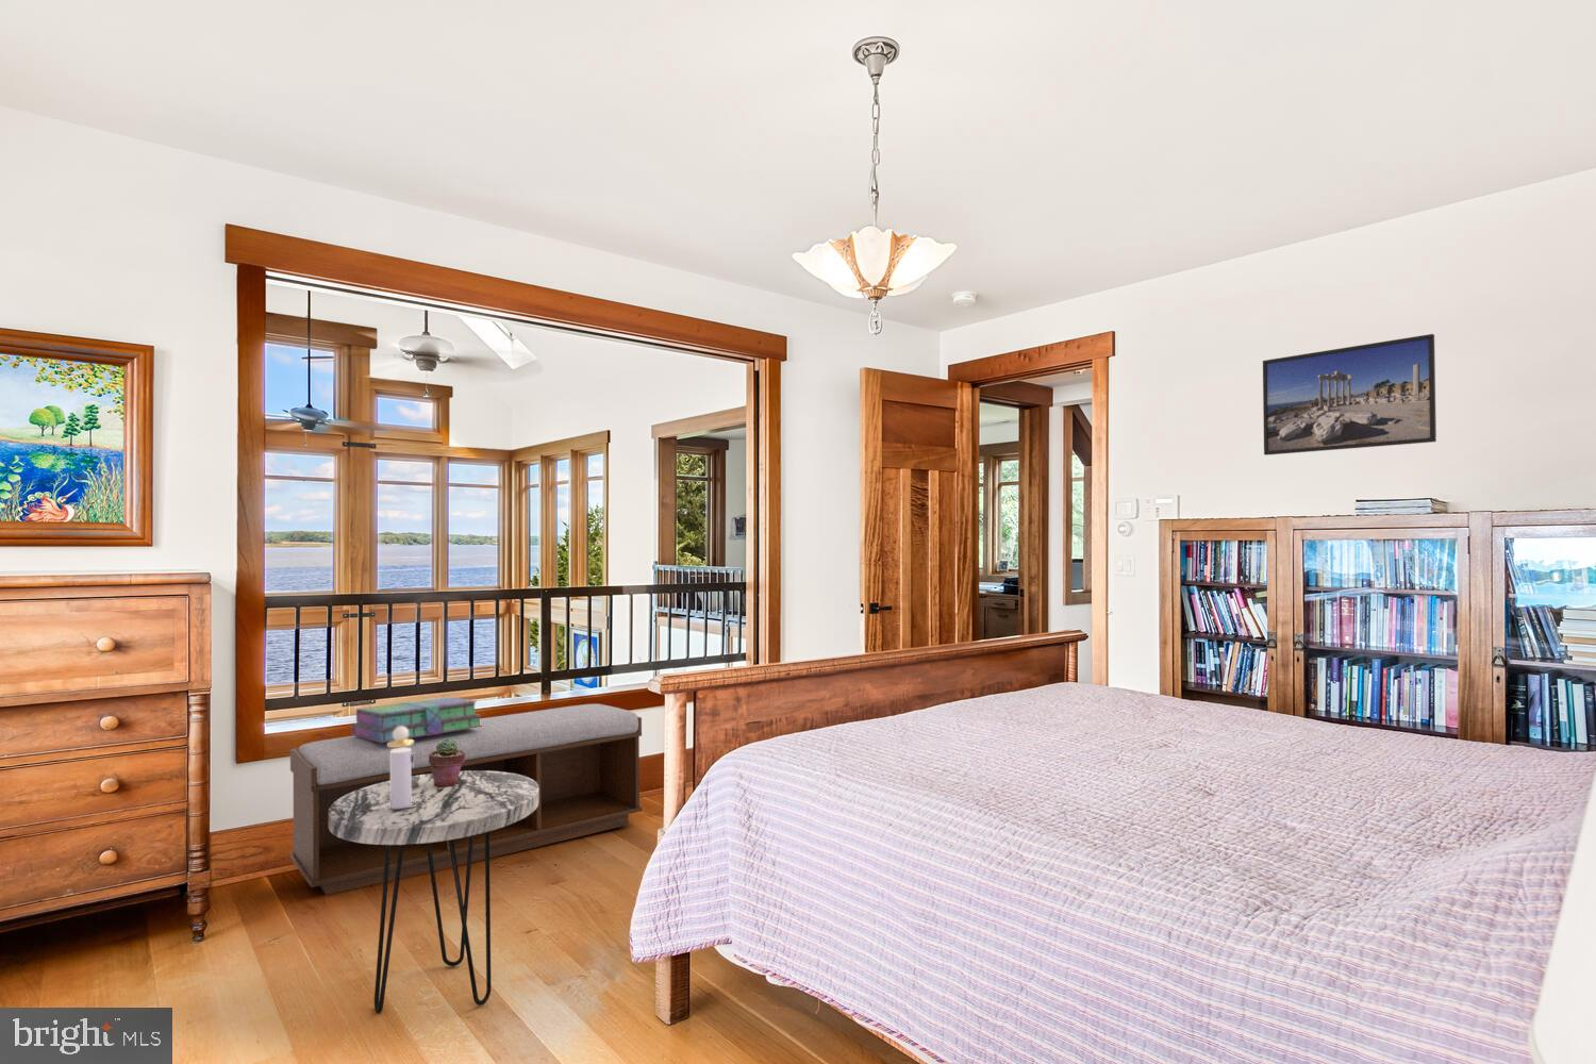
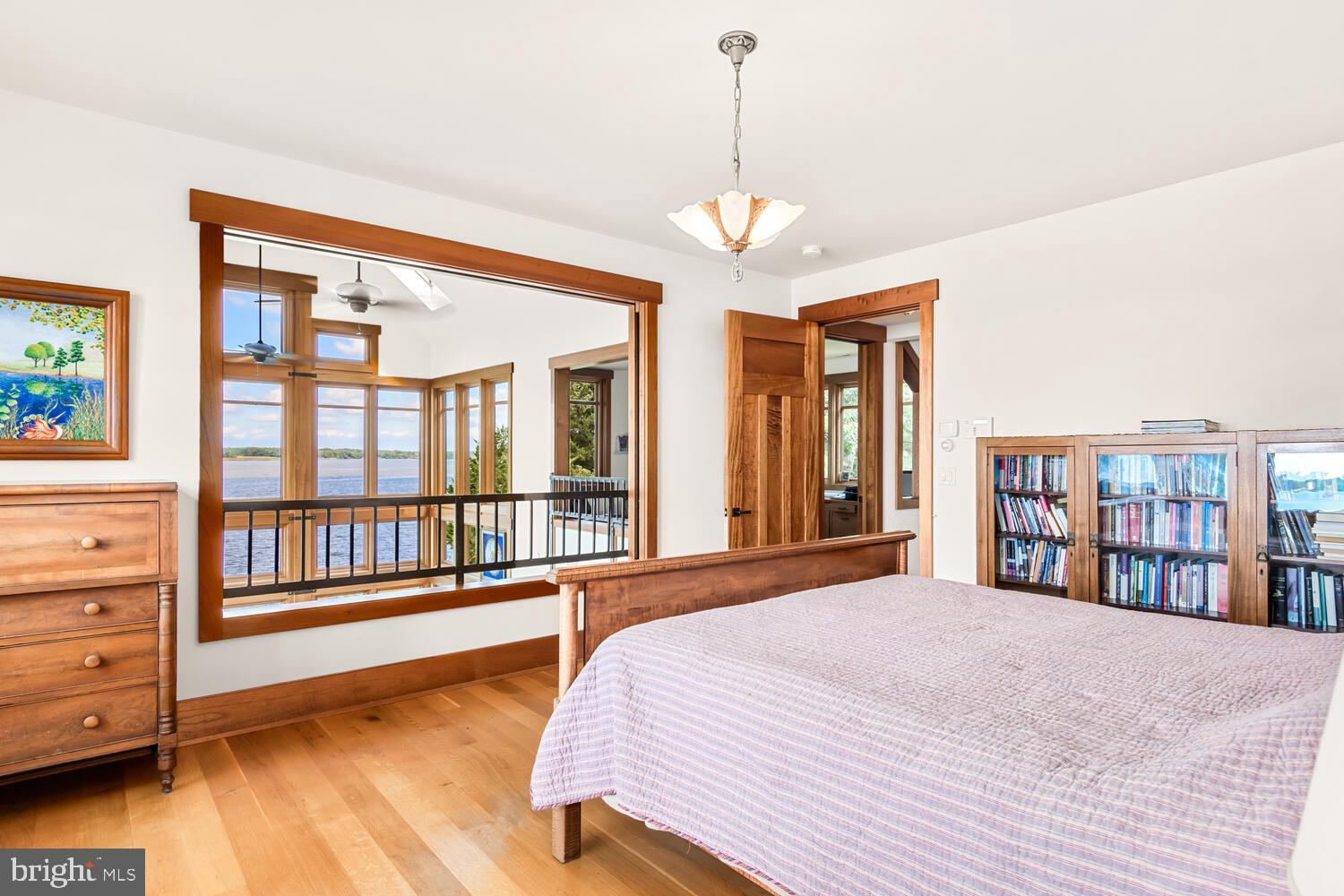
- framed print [1262,332,1437,456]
- bench [290,703,644,895]
- stack of books [352,696,482,742]
- potted succulent [429,740,466,787]
- side table [329,771,539,1014]
- perfume bottle [387,727,414,809]
